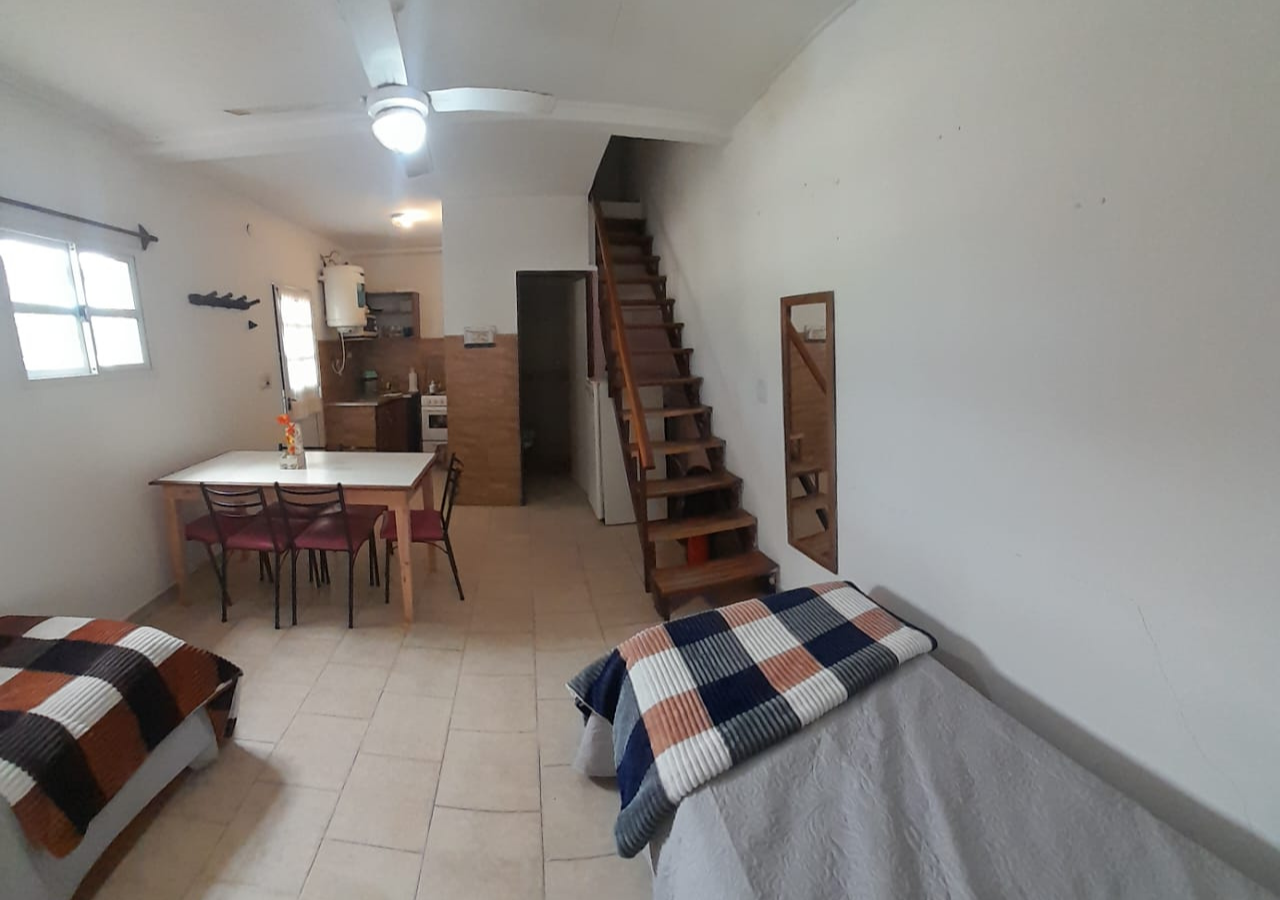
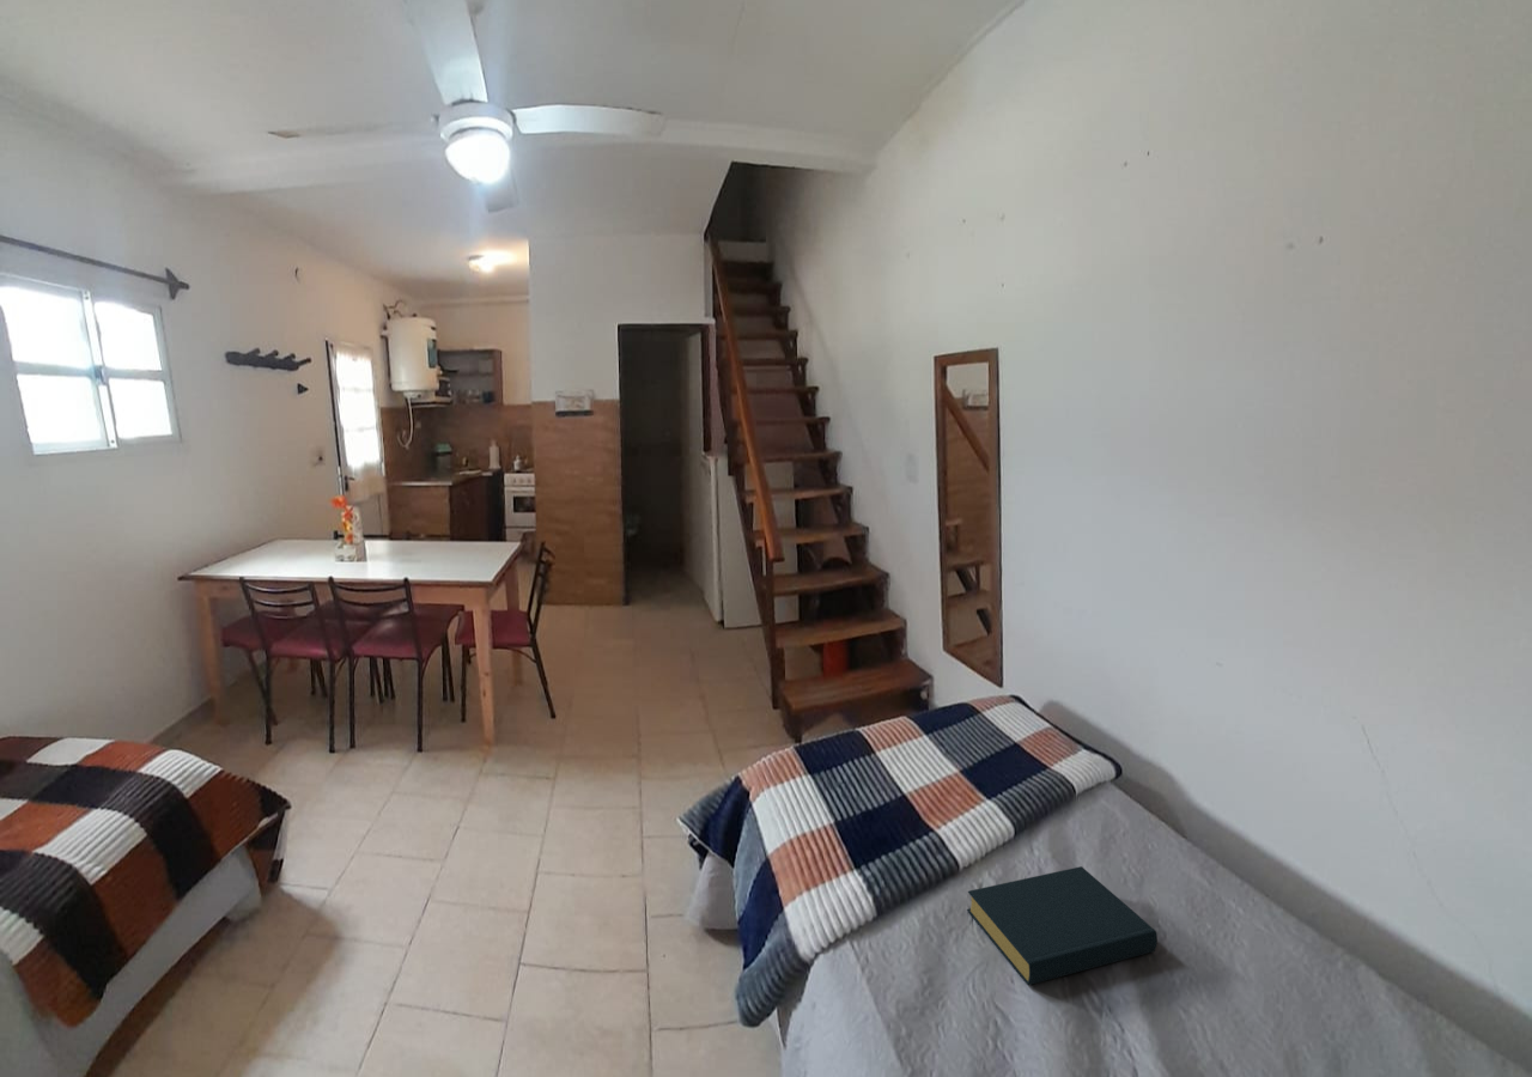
+ hardback book [966,865,1159,986]
